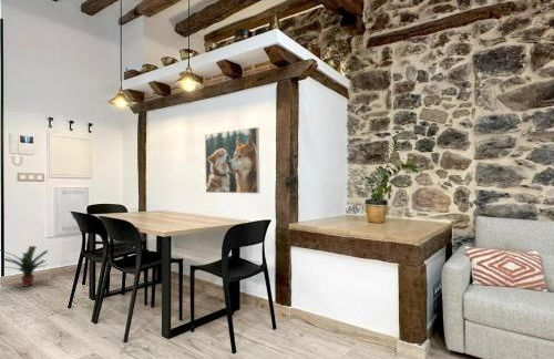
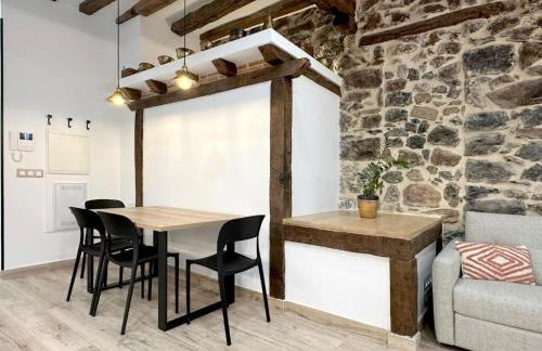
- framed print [204,126,260,195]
- potted plant [0,245,50,288]
